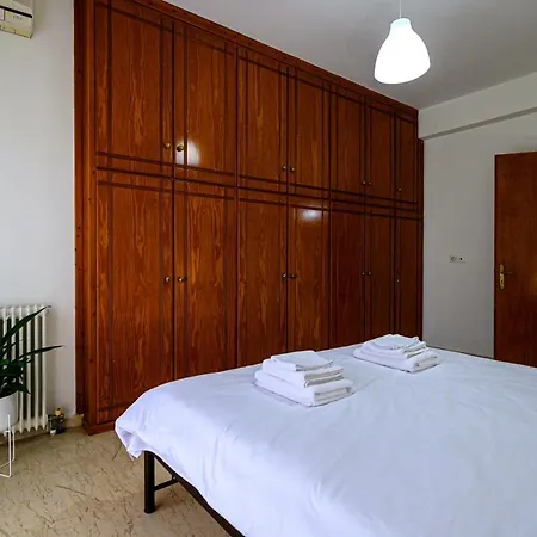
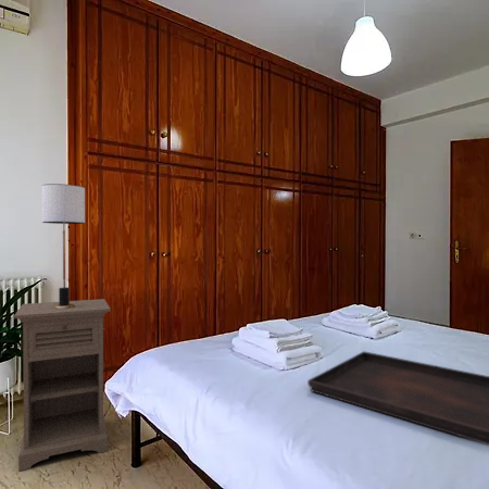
+ table lamp [41,183,86,309]
+ serving tray [306,350,489,447]
+ nightstand [13,298,111,472]
